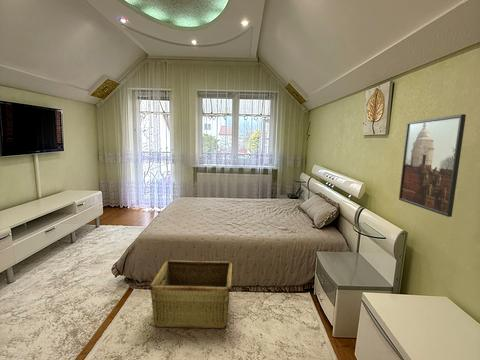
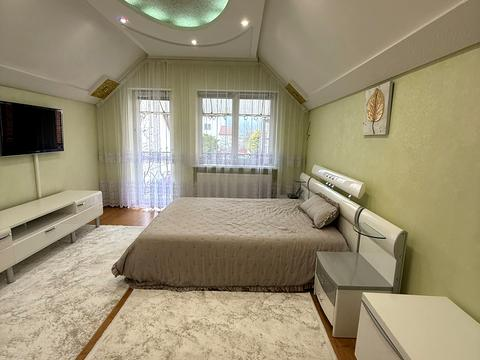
- hamper [148,259,233,329]
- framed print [398,113,467,218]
